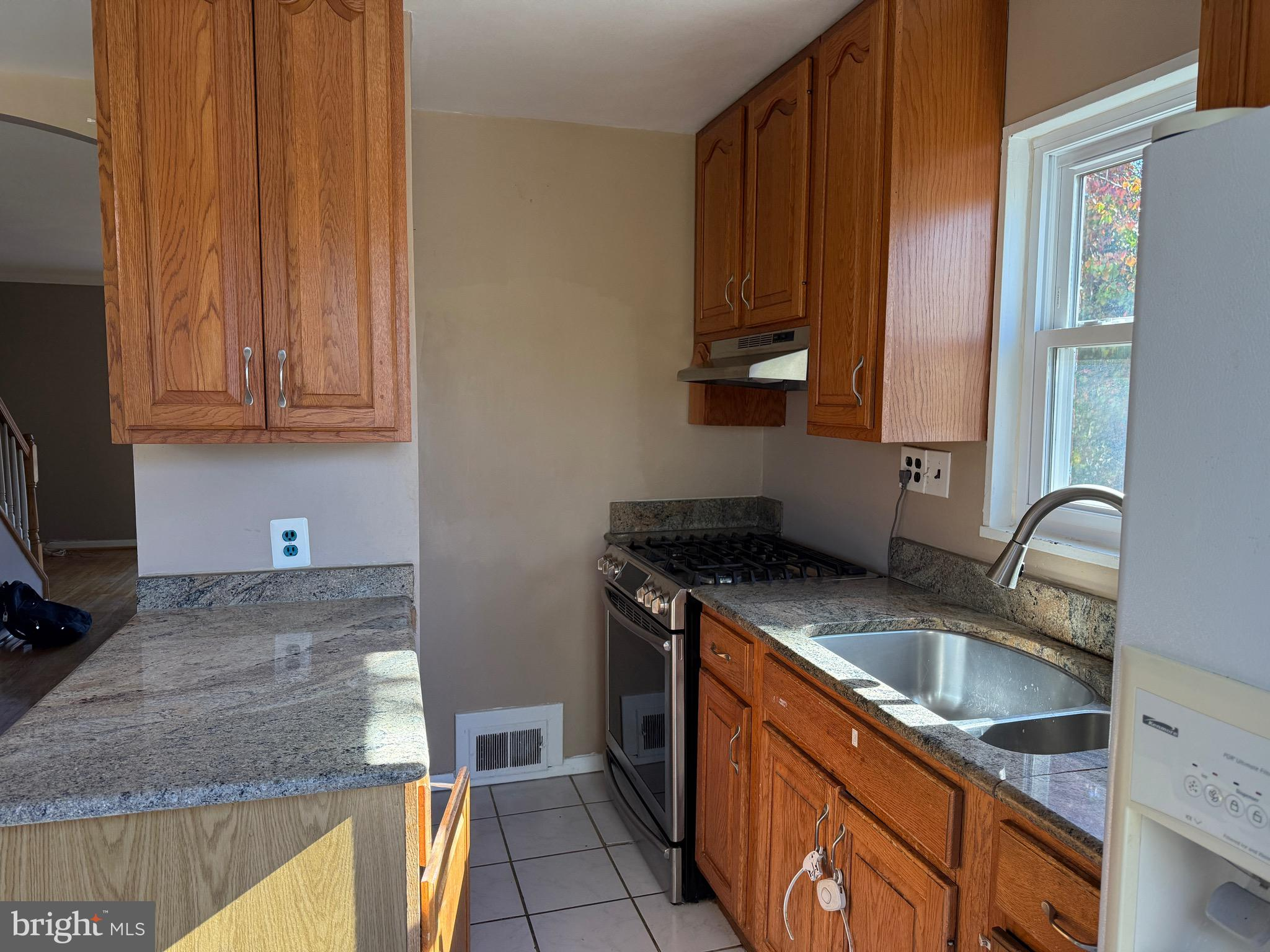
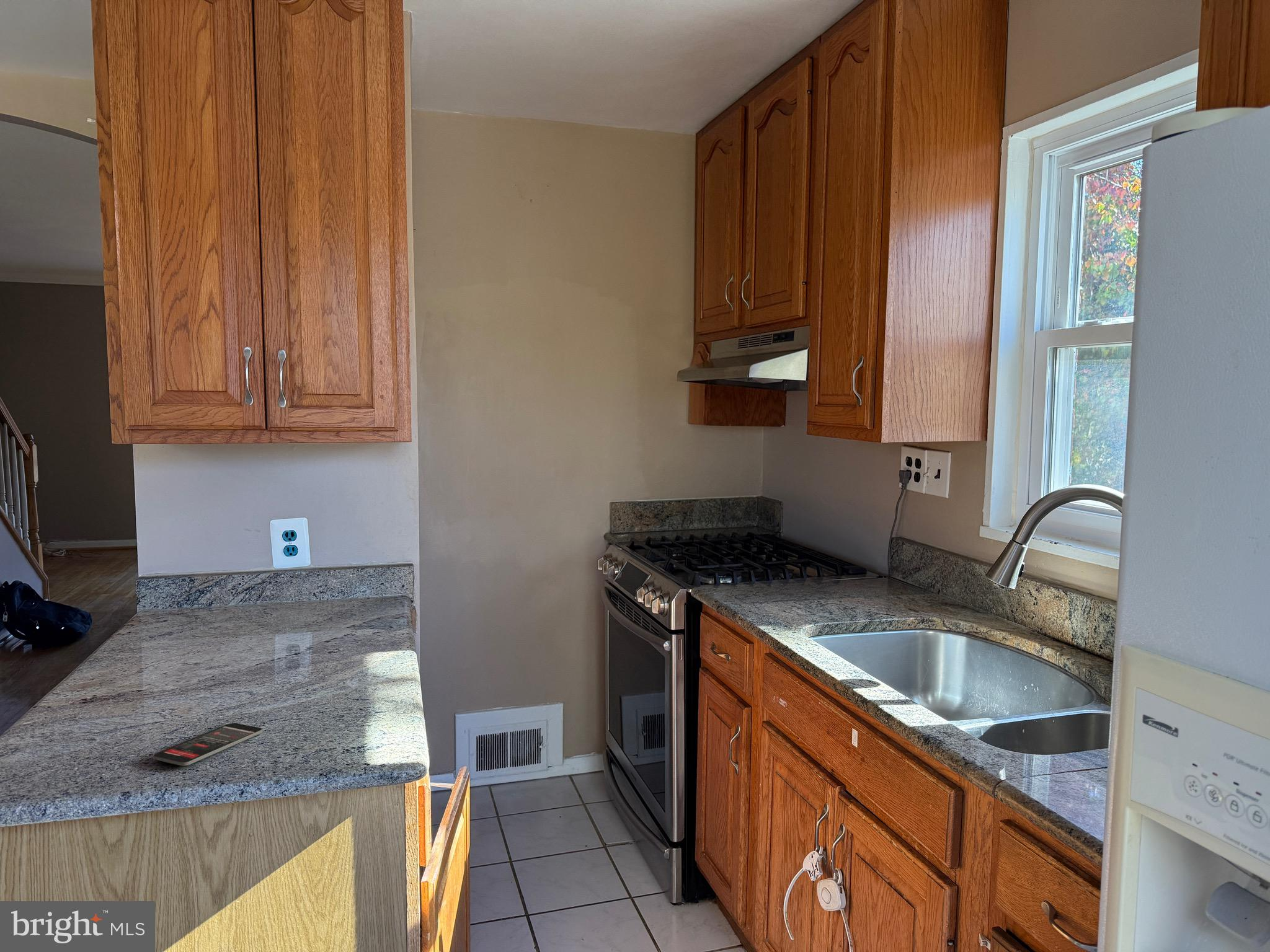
+ smartphone [152,722,263,767]
